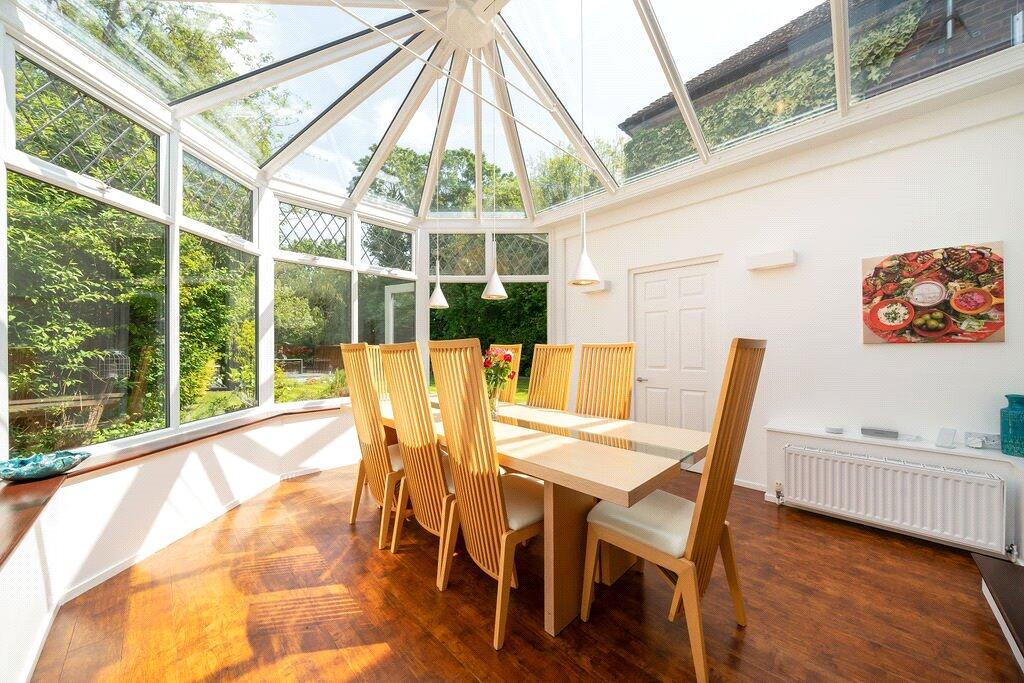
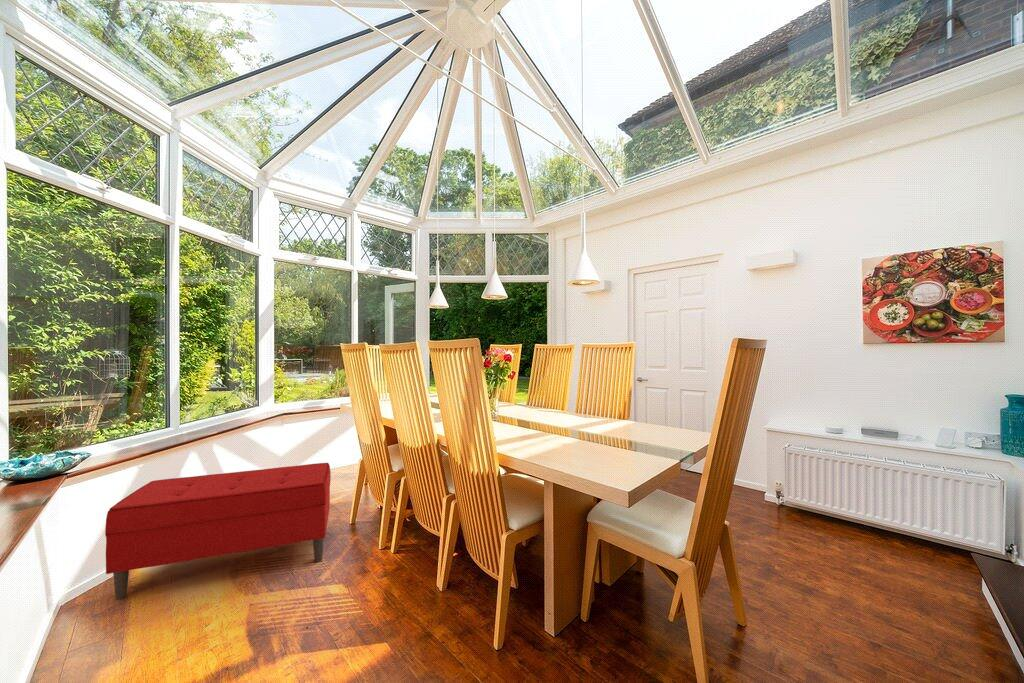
+ bench [104,462,332,601]
